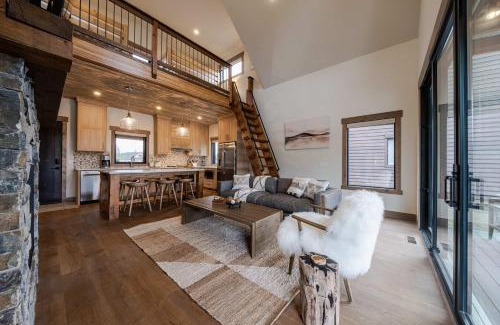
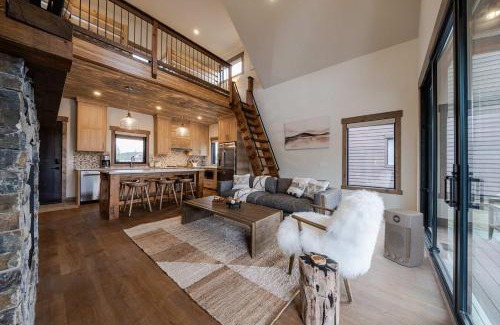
+ air purifier [383,208,425,268]
